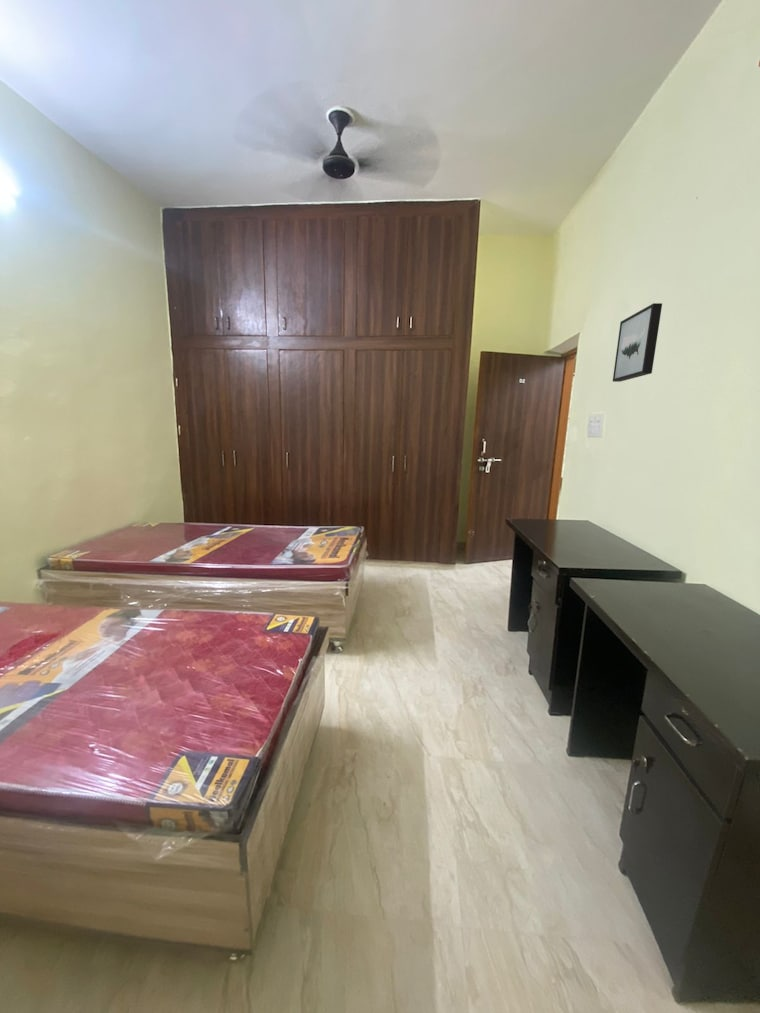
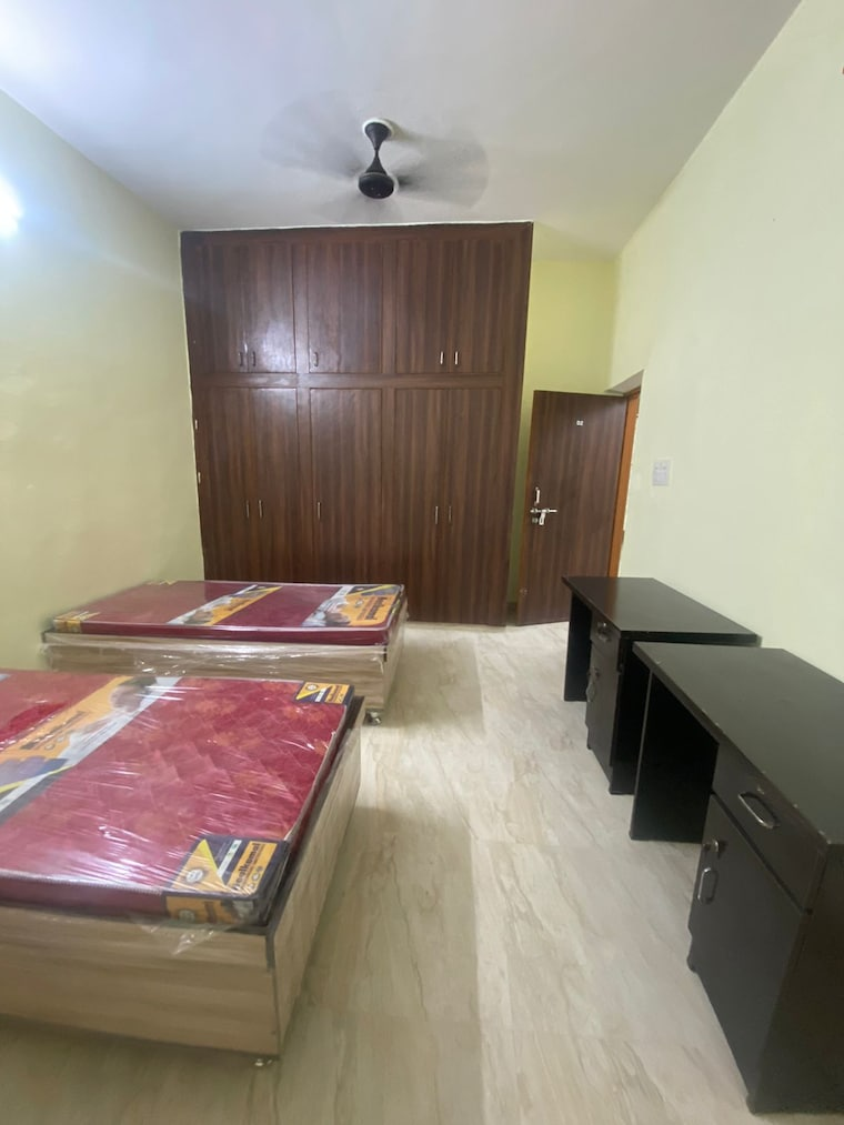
- wall art [612,302,663,383]
